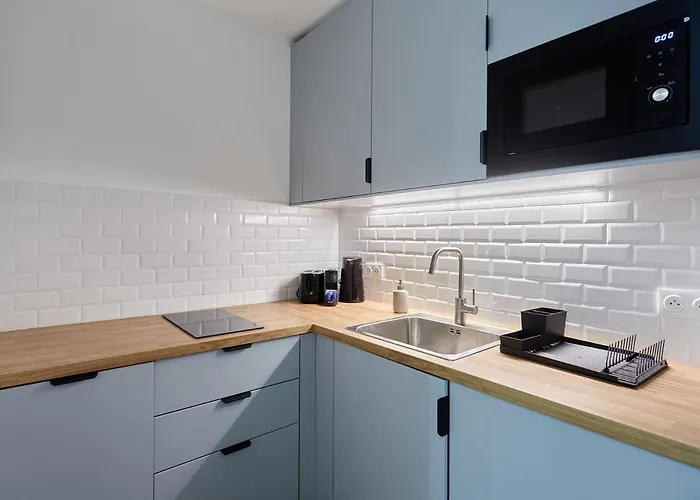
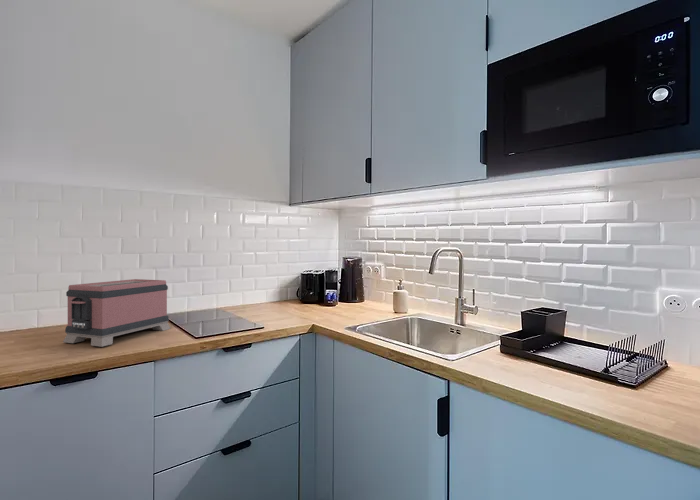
+ toaster [62,278,172,348]
